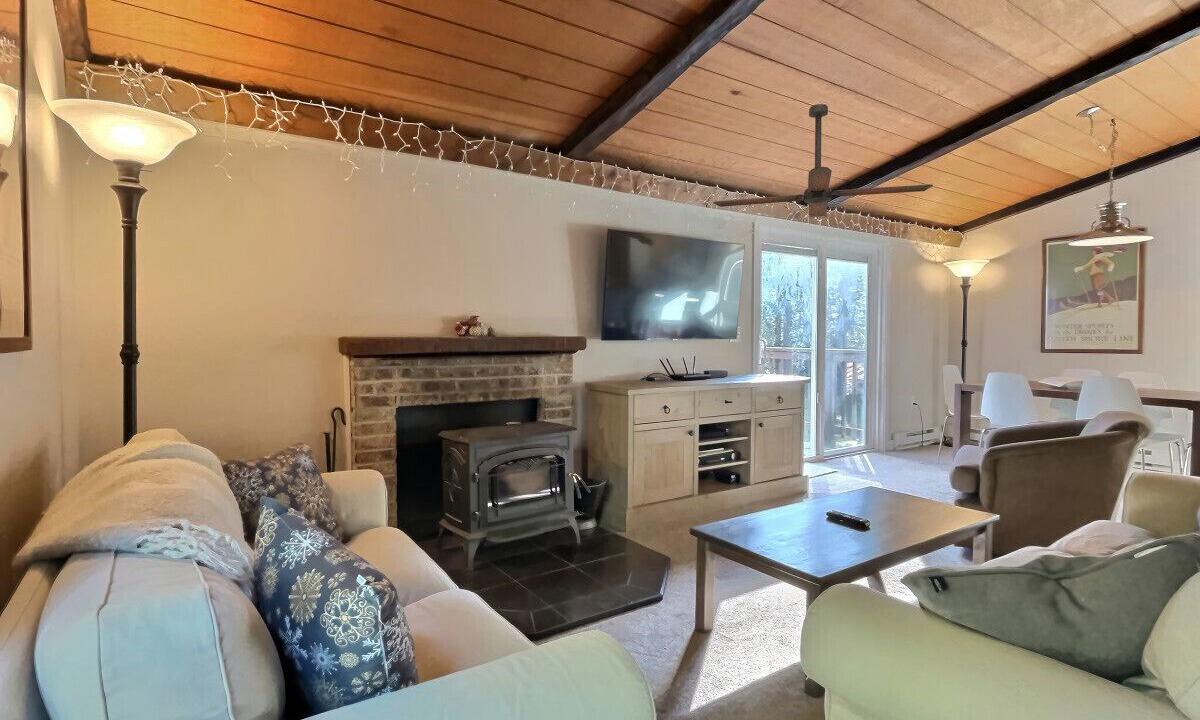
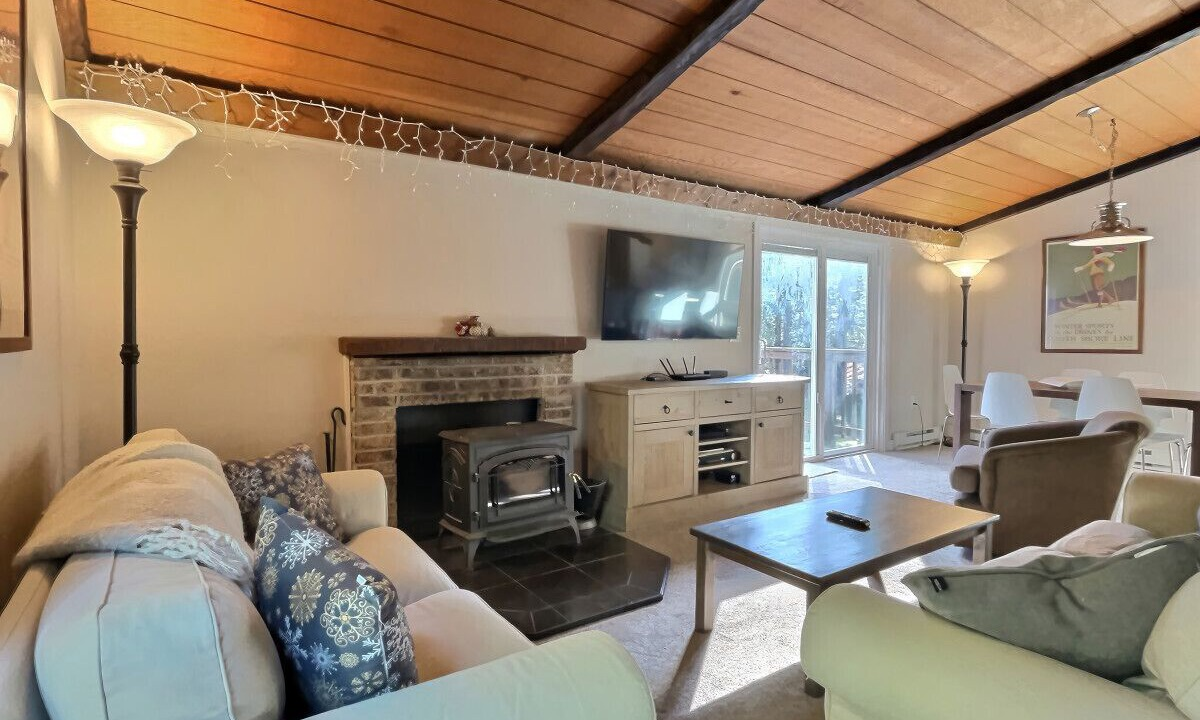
- ceiling fan [712,103,934,219]
